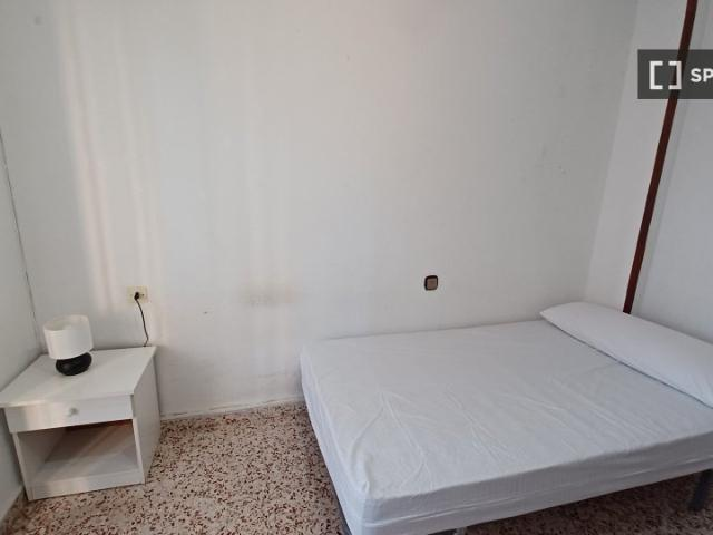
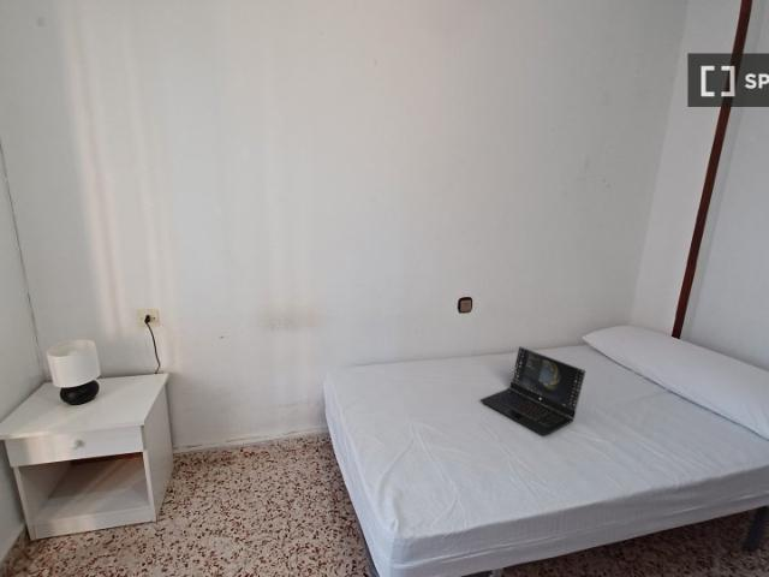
+ laptop [479,345,586,436]
